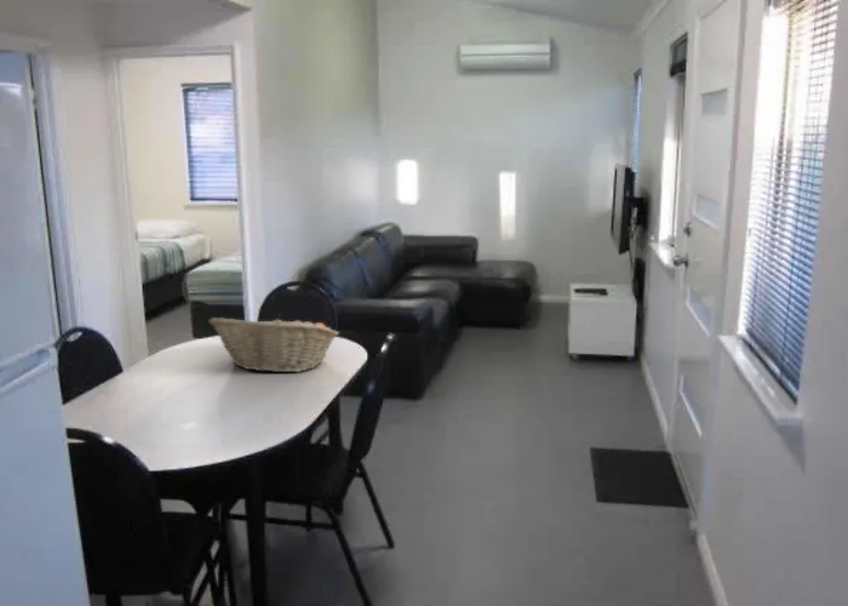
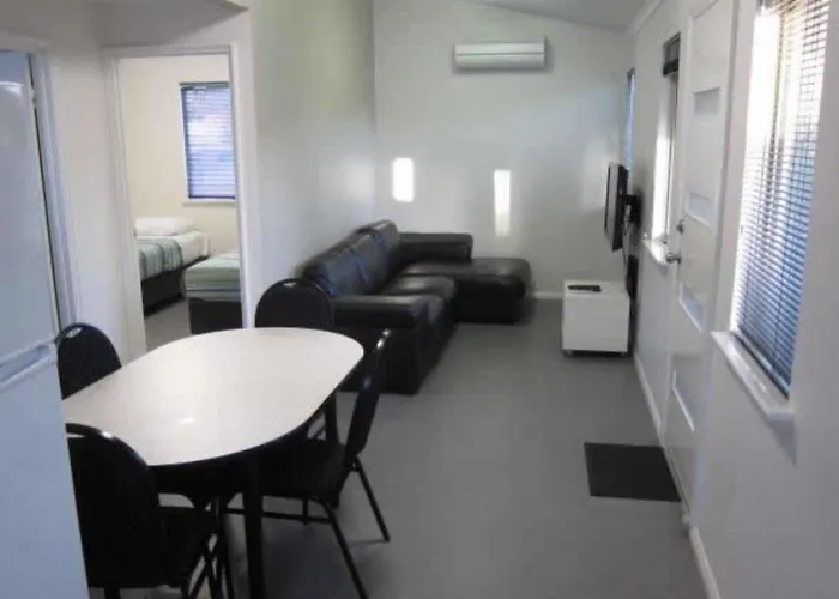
- fruit basket [207,313,340,373]
